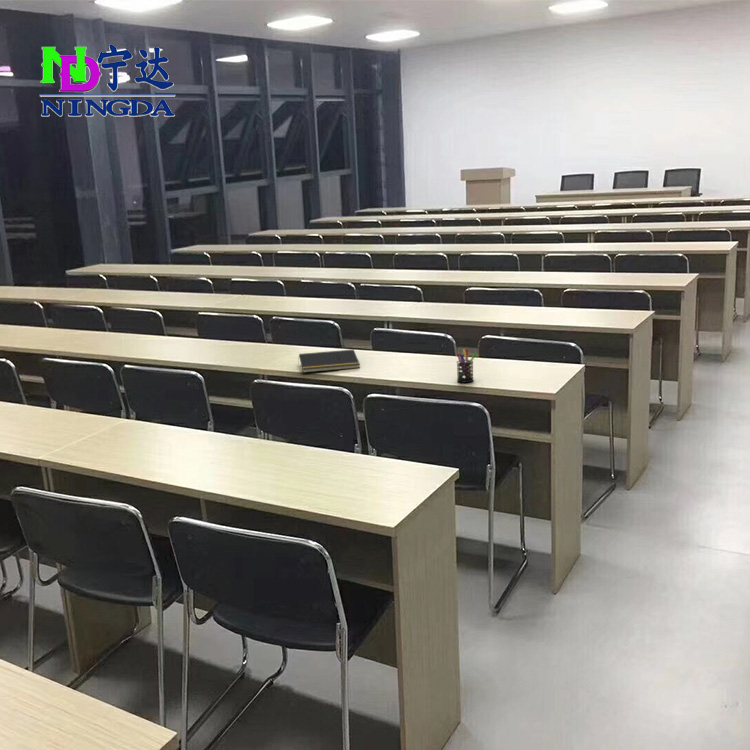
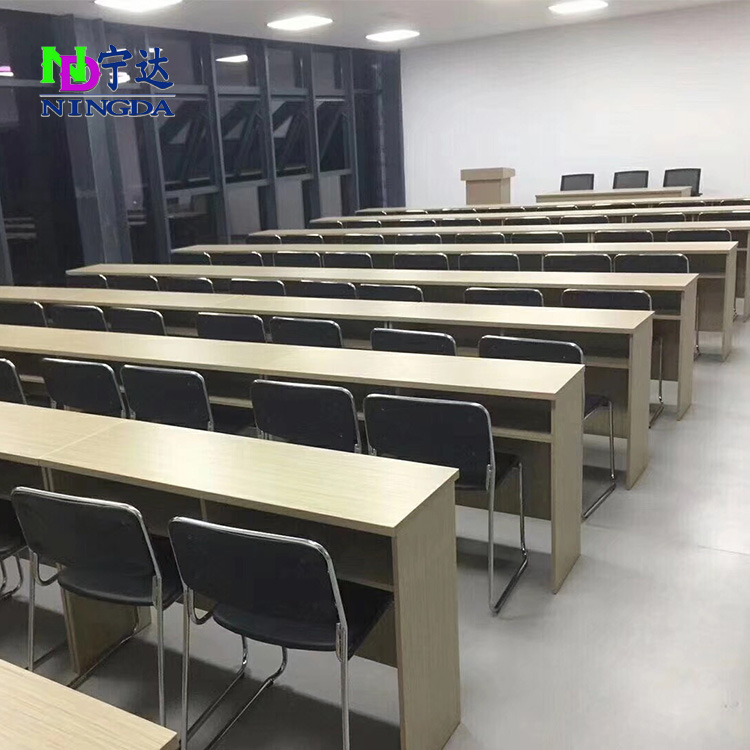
- pen holder [456,348,478,384]
- notepad [297,348,361,374]
